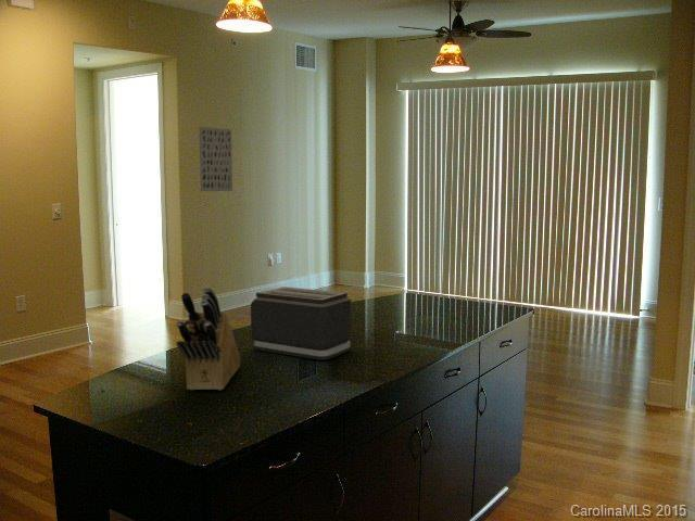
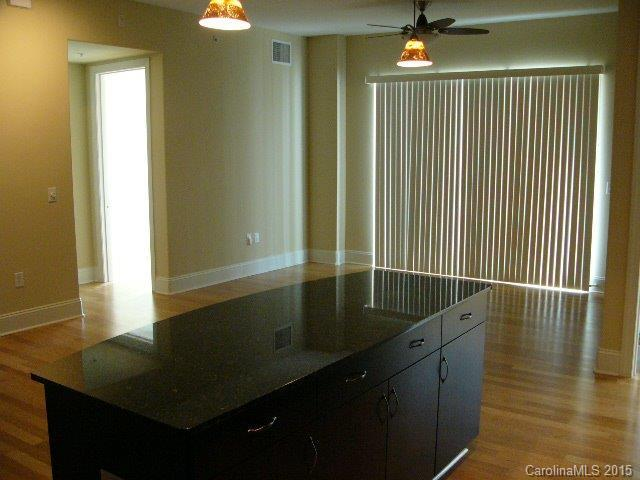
- wall art [198,126,233,192]
- knife block [175,287,242,391]
- toaster [250,285,352,361]
